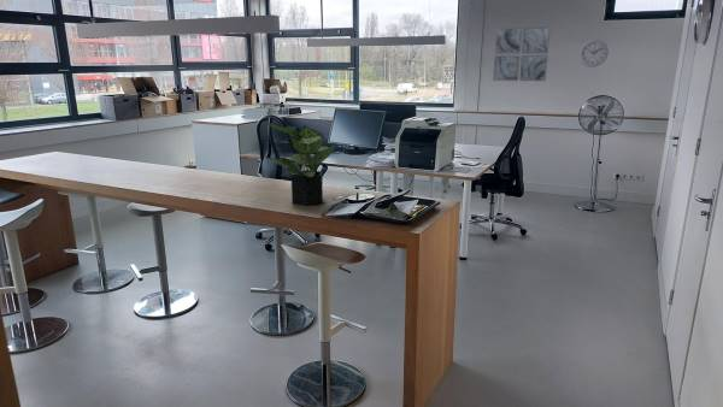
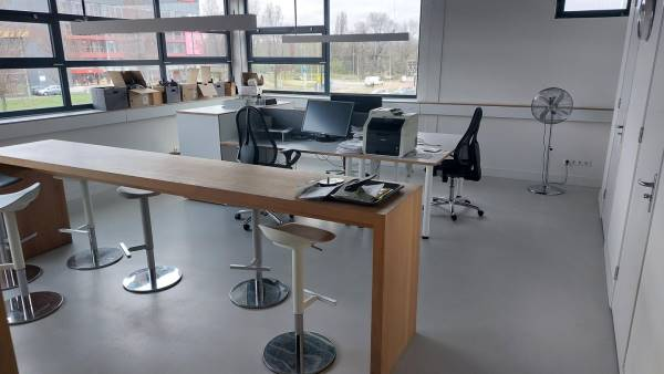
- potted plant [265,123,337,206]
- wall art [492,25,552,82]
- wall clock [578,39,610,69]
